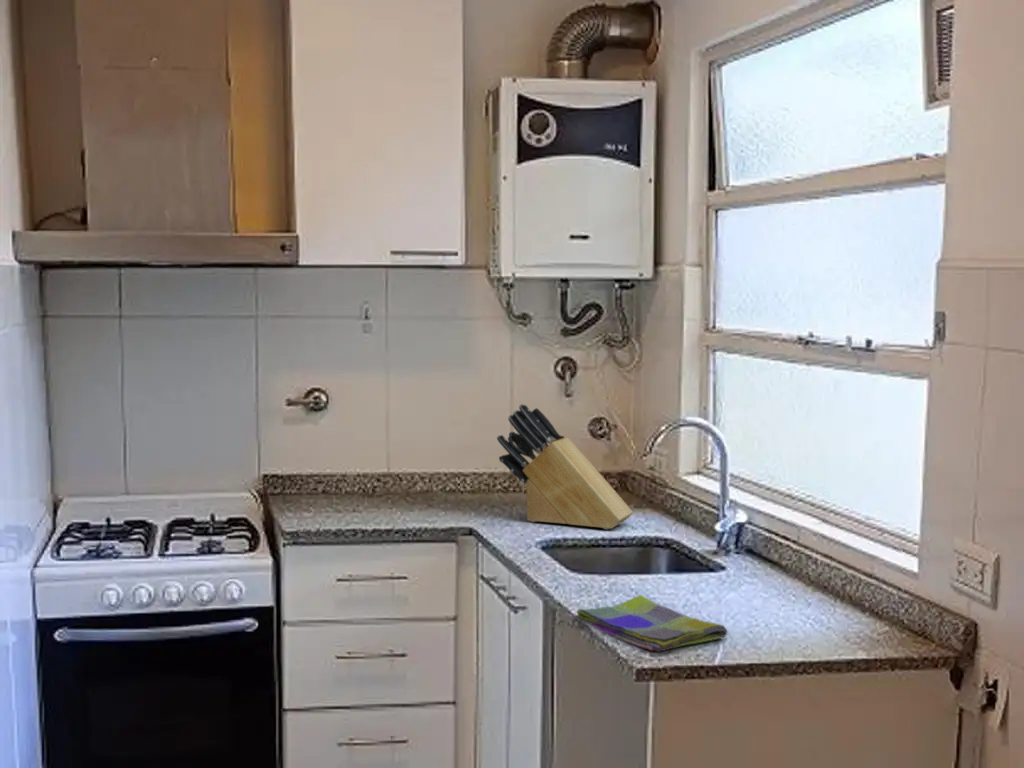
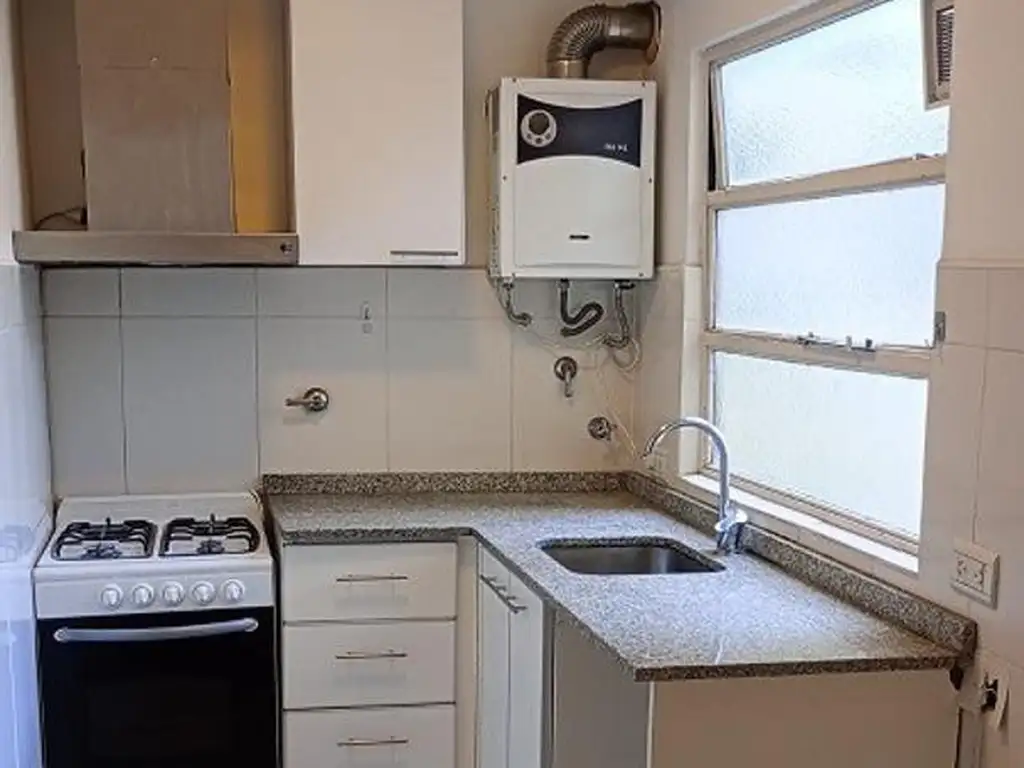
- dish towel [574,594,729,653]
- knife block [496,403,634,530]
